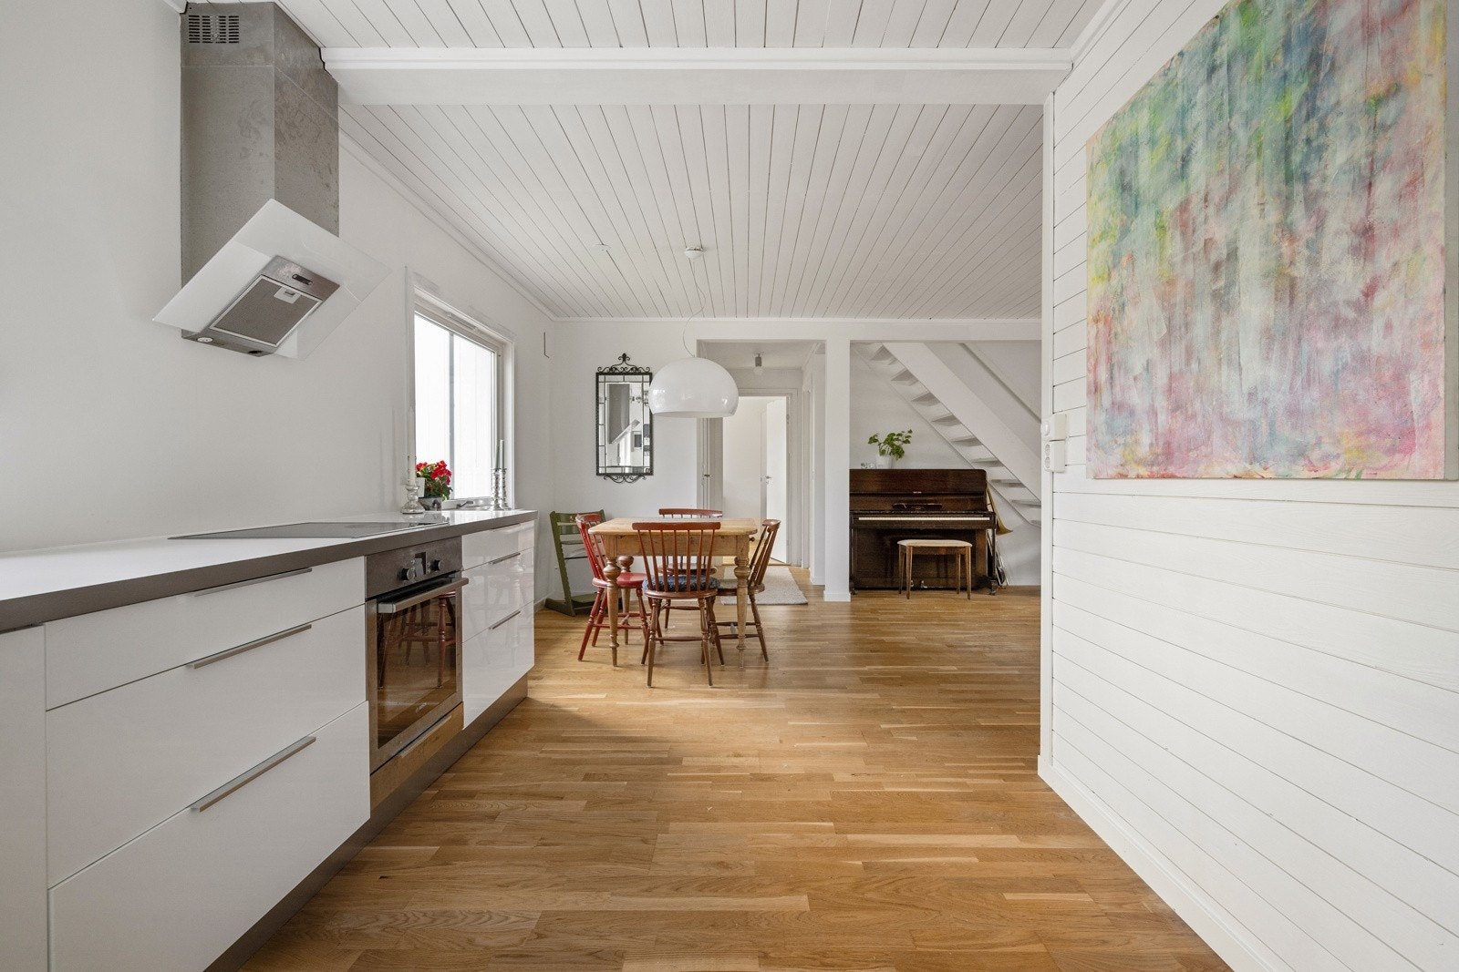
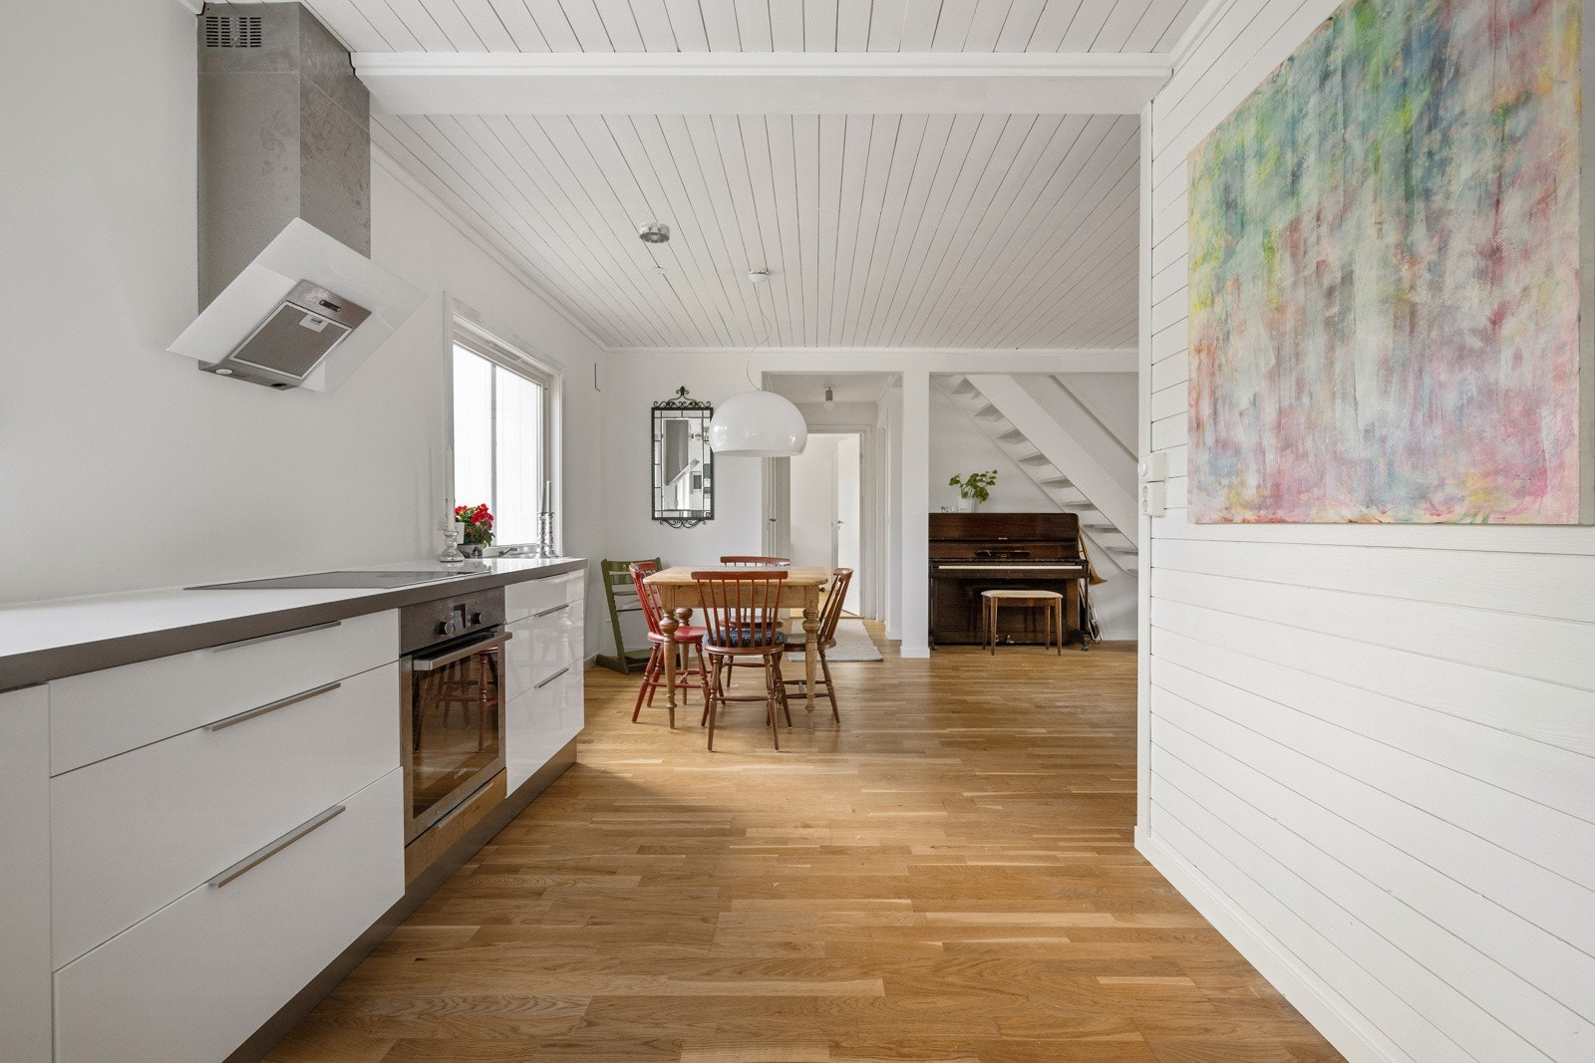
+ smoke detector [638,221,671,244]
